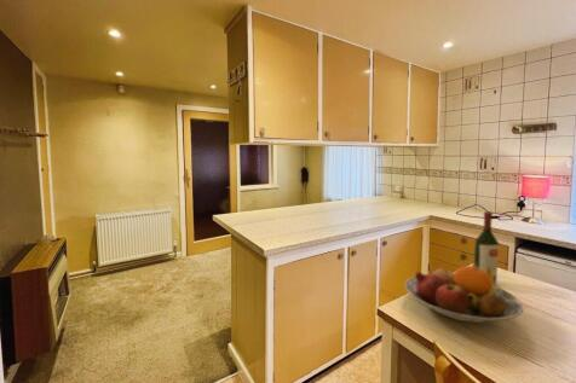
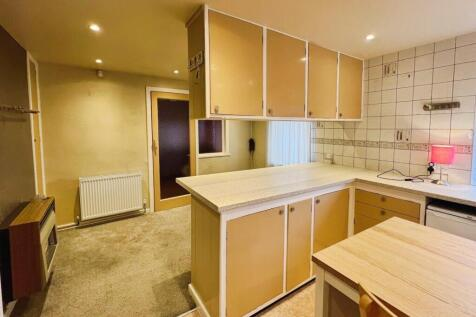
- fruit bowl [404,261,525,324]
- wine bottle [473,210,500,286]
